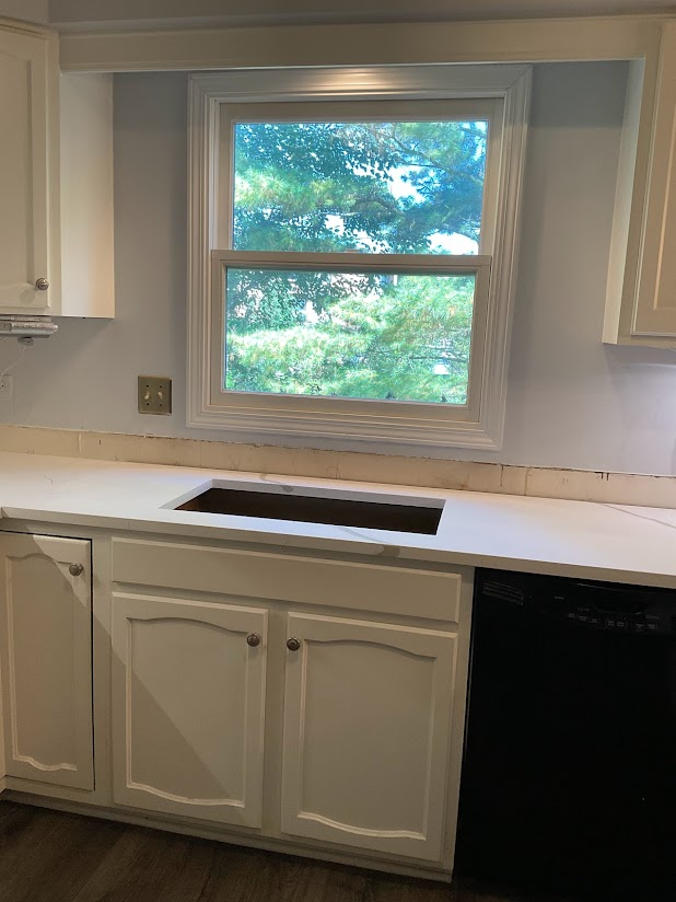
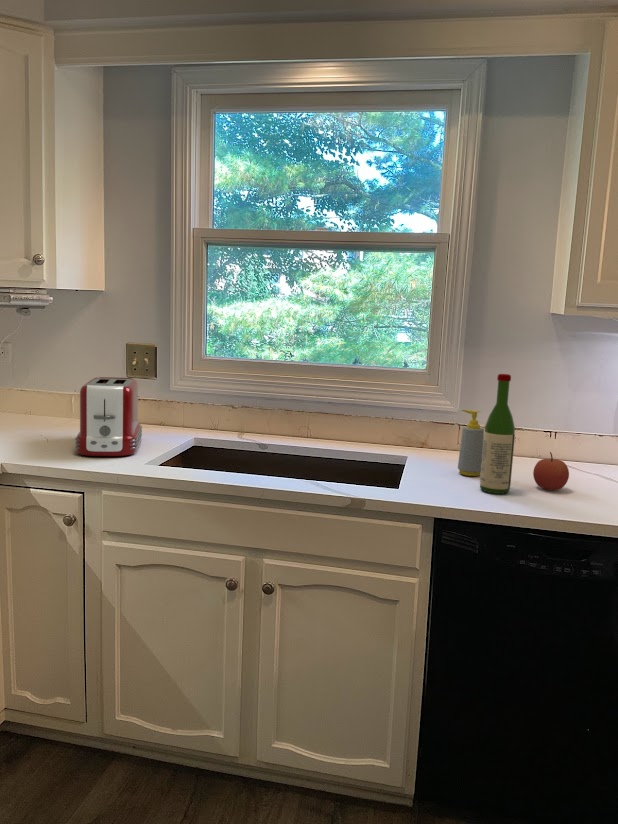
+ apple [532,451,570,491]
+ toaster [74,376,143,457]
+ soap bottle [457,409,485,477]
+ wine bottle [479,373,516,495]
